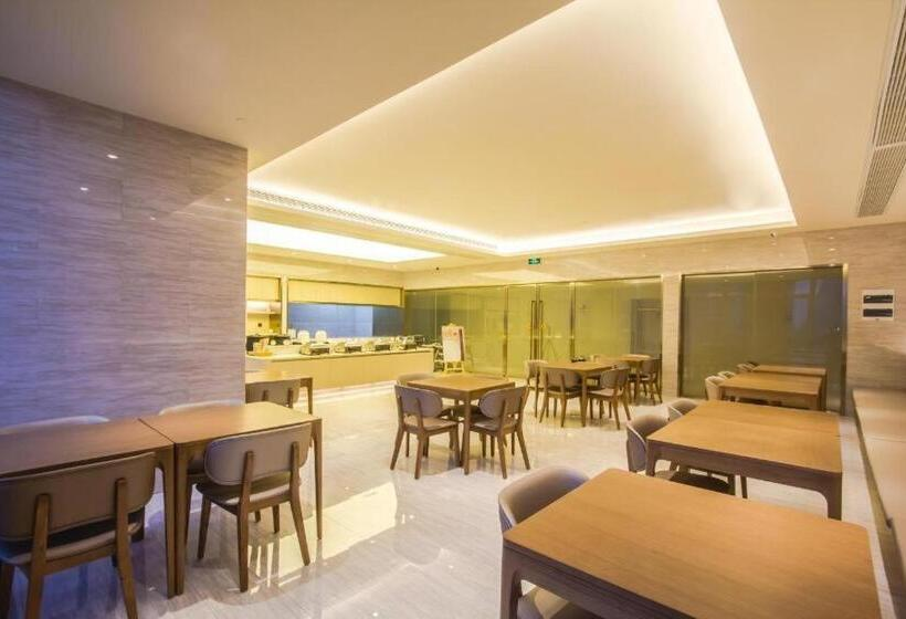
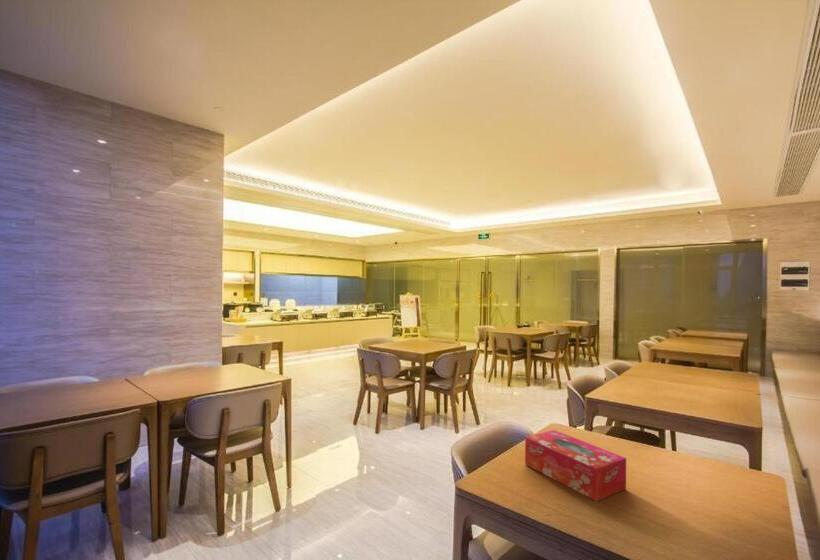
+ tissue box [524,429,627,502]
